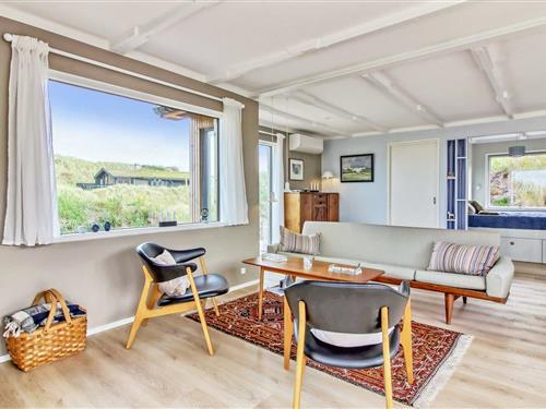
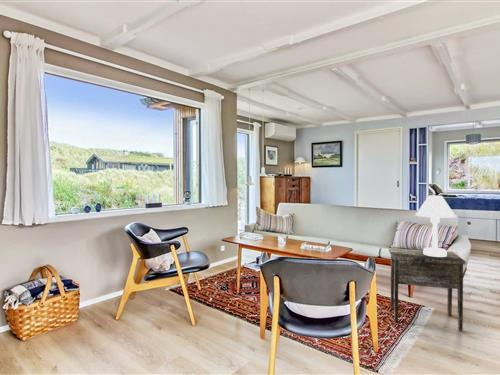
+ lamp [415,195,457,257]
+ side table [388,247,467,332]
